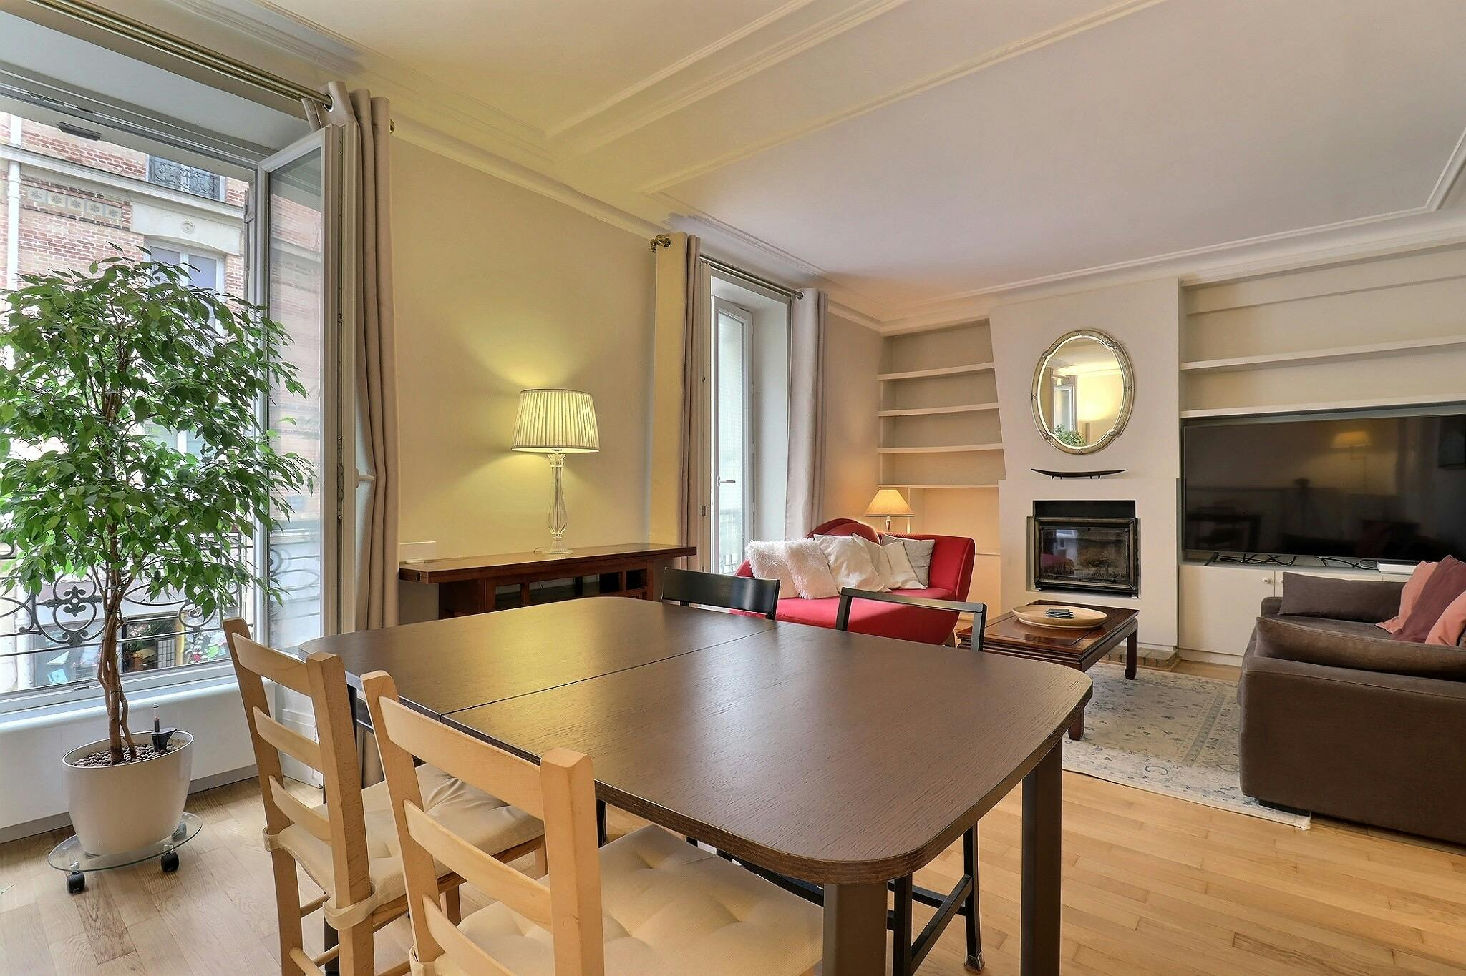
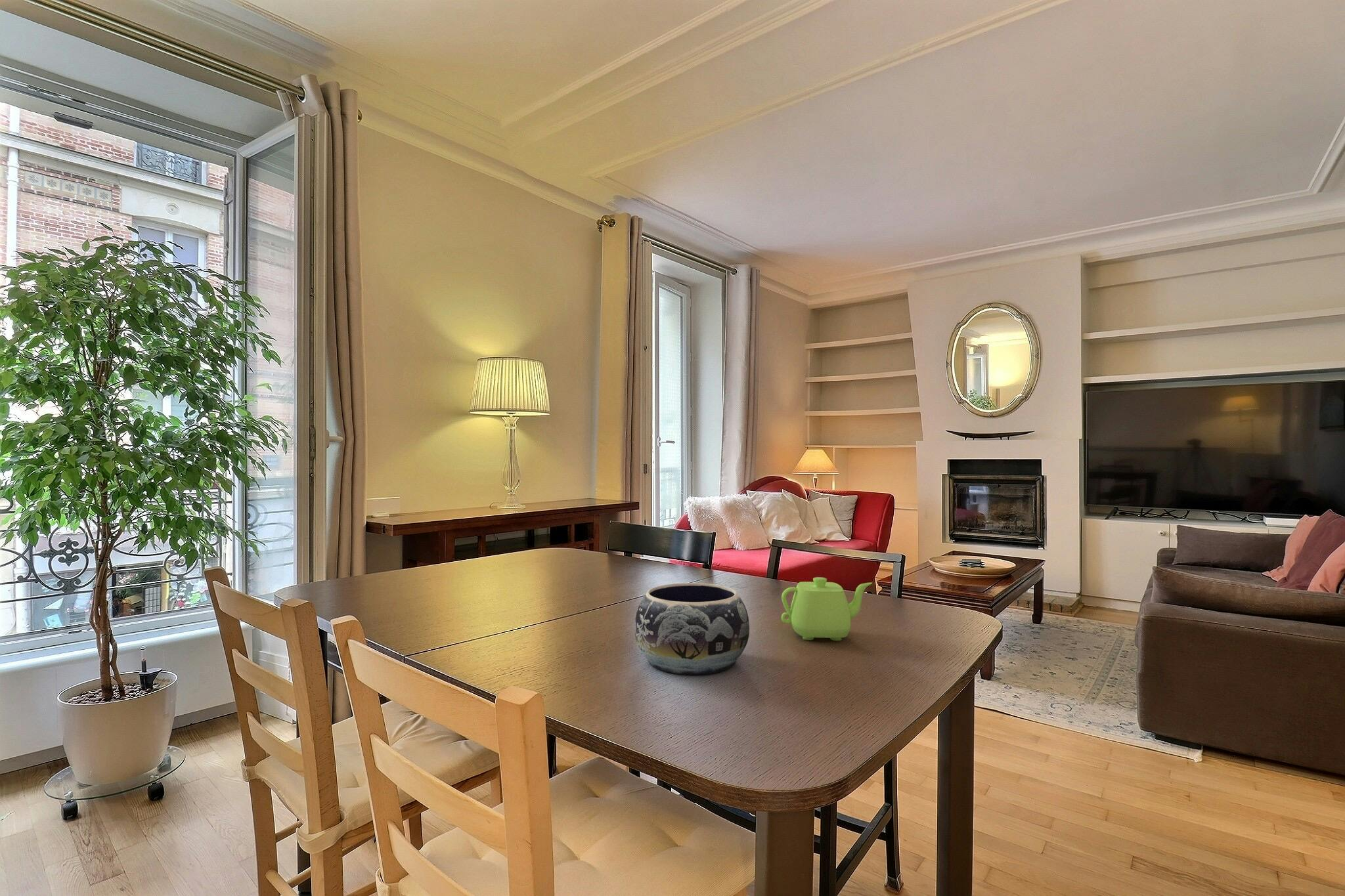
+ teapot [781,576,873,641]
+ decorative bowl [634,582,750,675]
